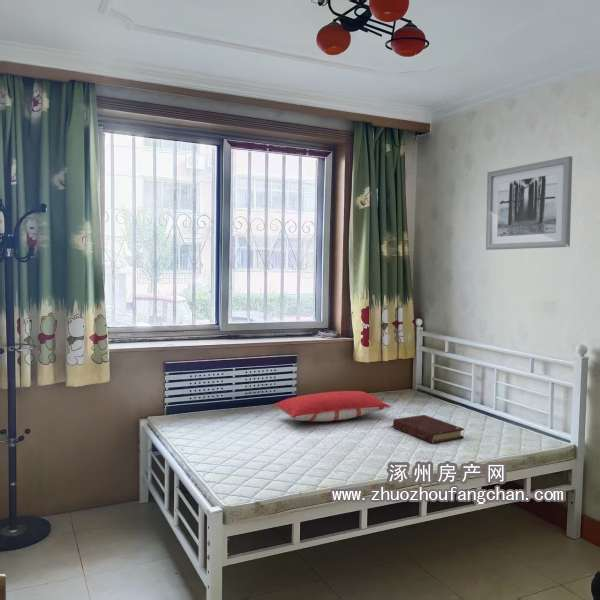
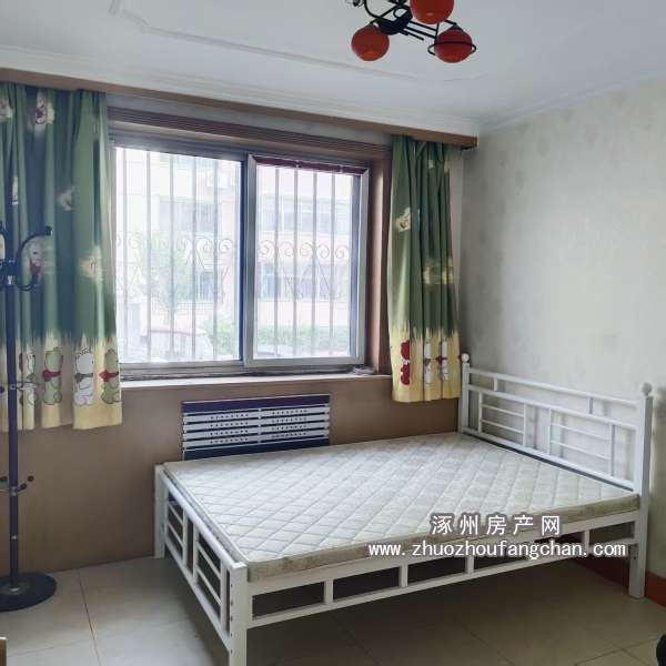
- pillow [273,390,392,422]
- book [392,414,465,445]
- wall art [485,155,573,251]
